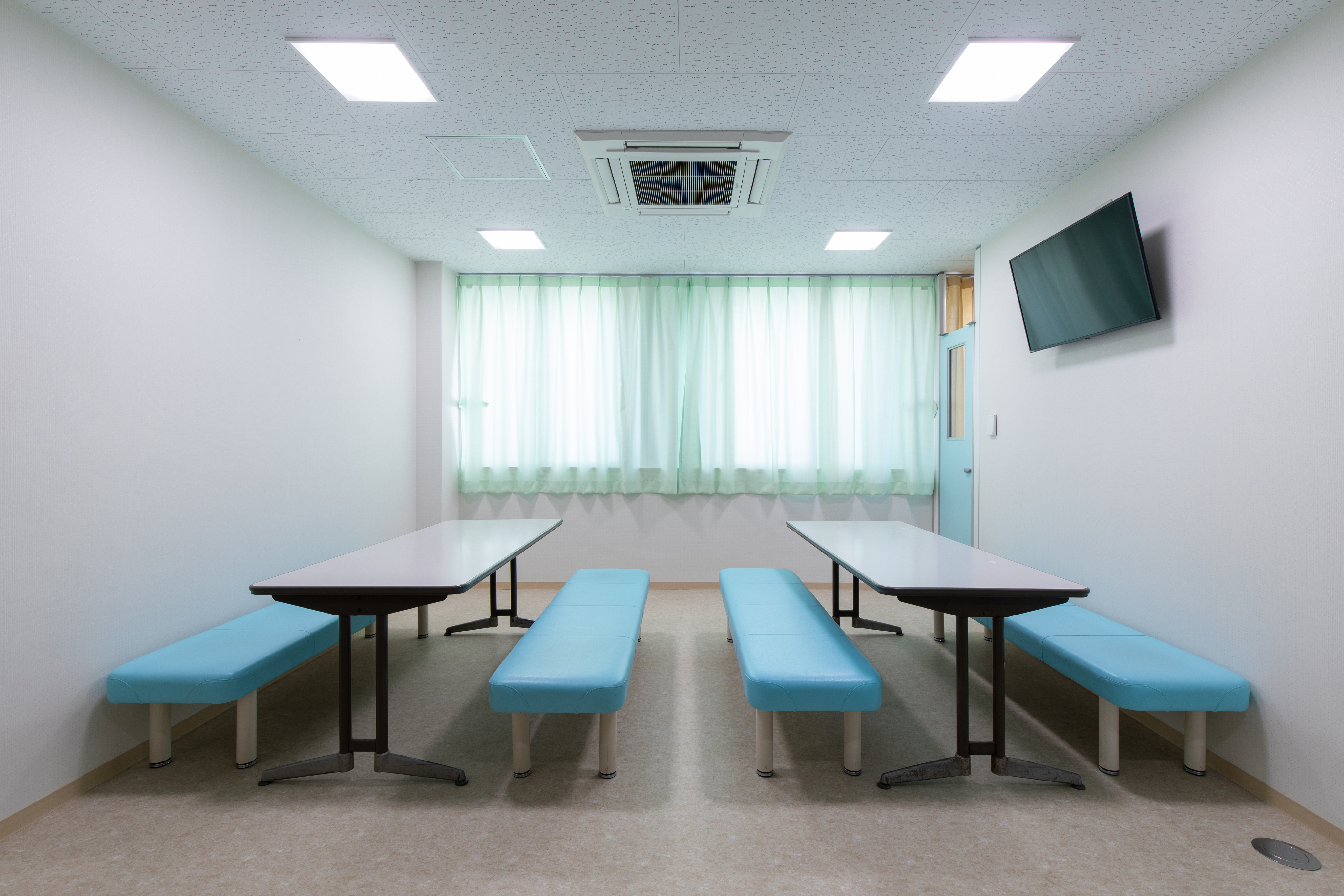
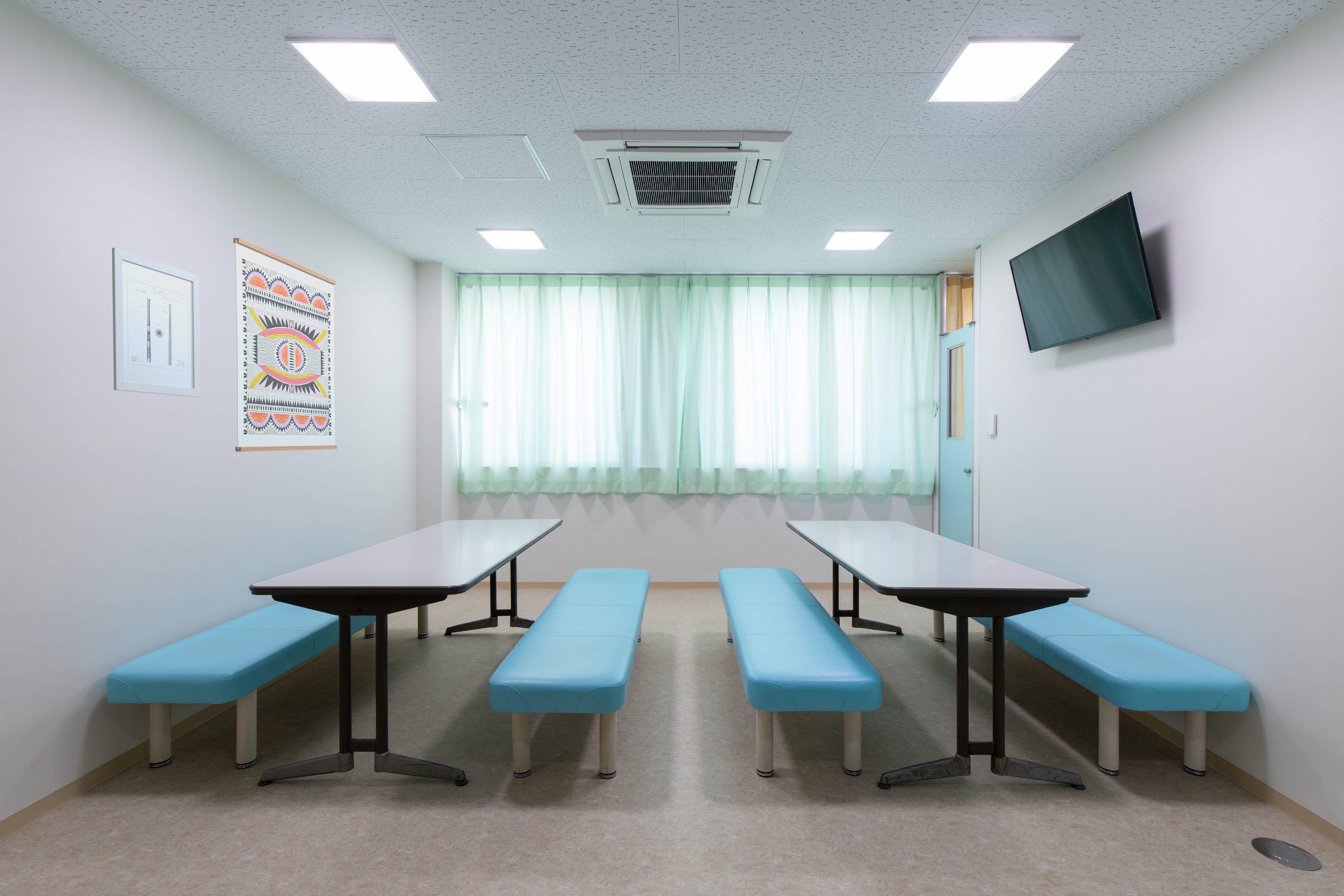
+ wall art [112,247,200,397]
+ wall art [233,238,337,452]
